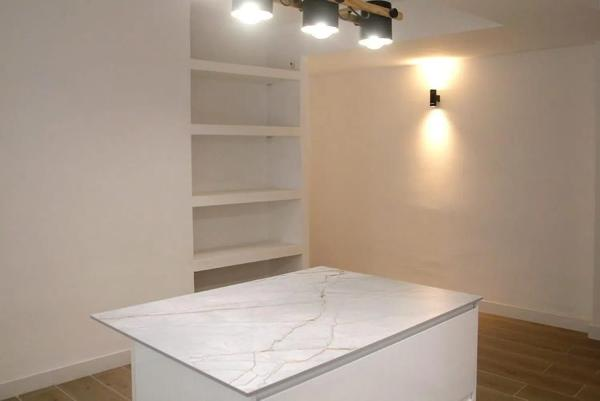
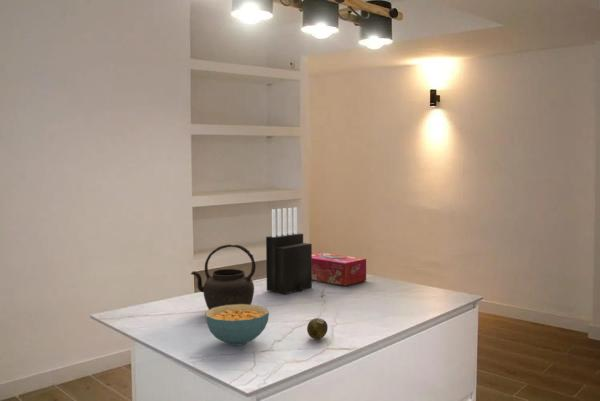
+ fruit [306,317,329,340]
+ knife block [265,206,313,295]
+ kettle [190,243,257,310]
+ cereal bowl [204,304,270,347]
+ tissue box [312,251,367,287]
